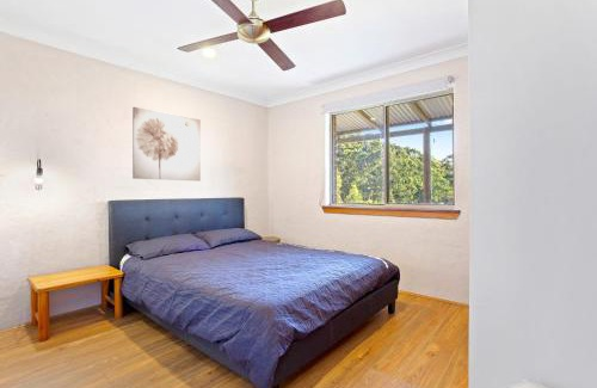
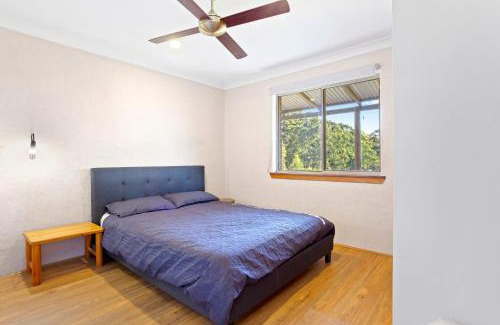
- wall art [131,106,202,181]
